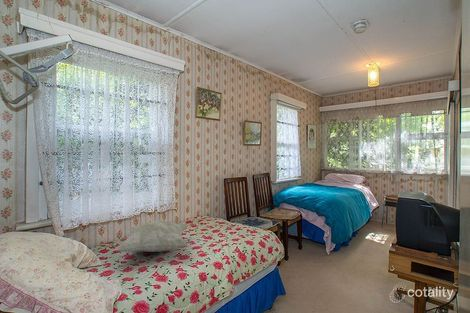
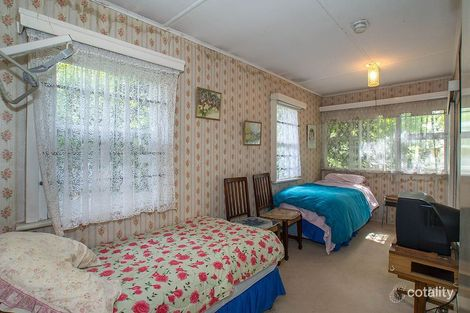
- decorative pillow [114,220,188,253]
